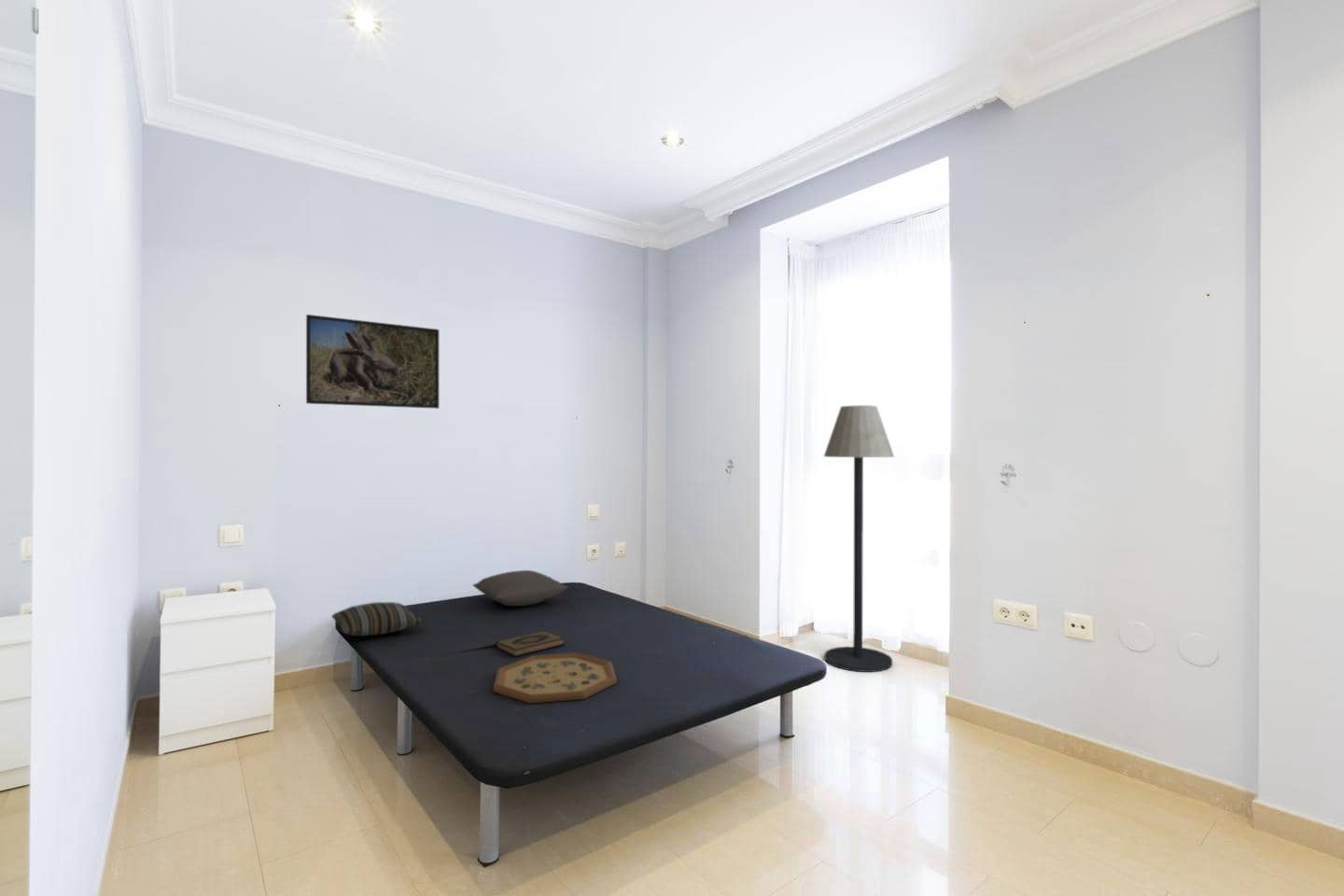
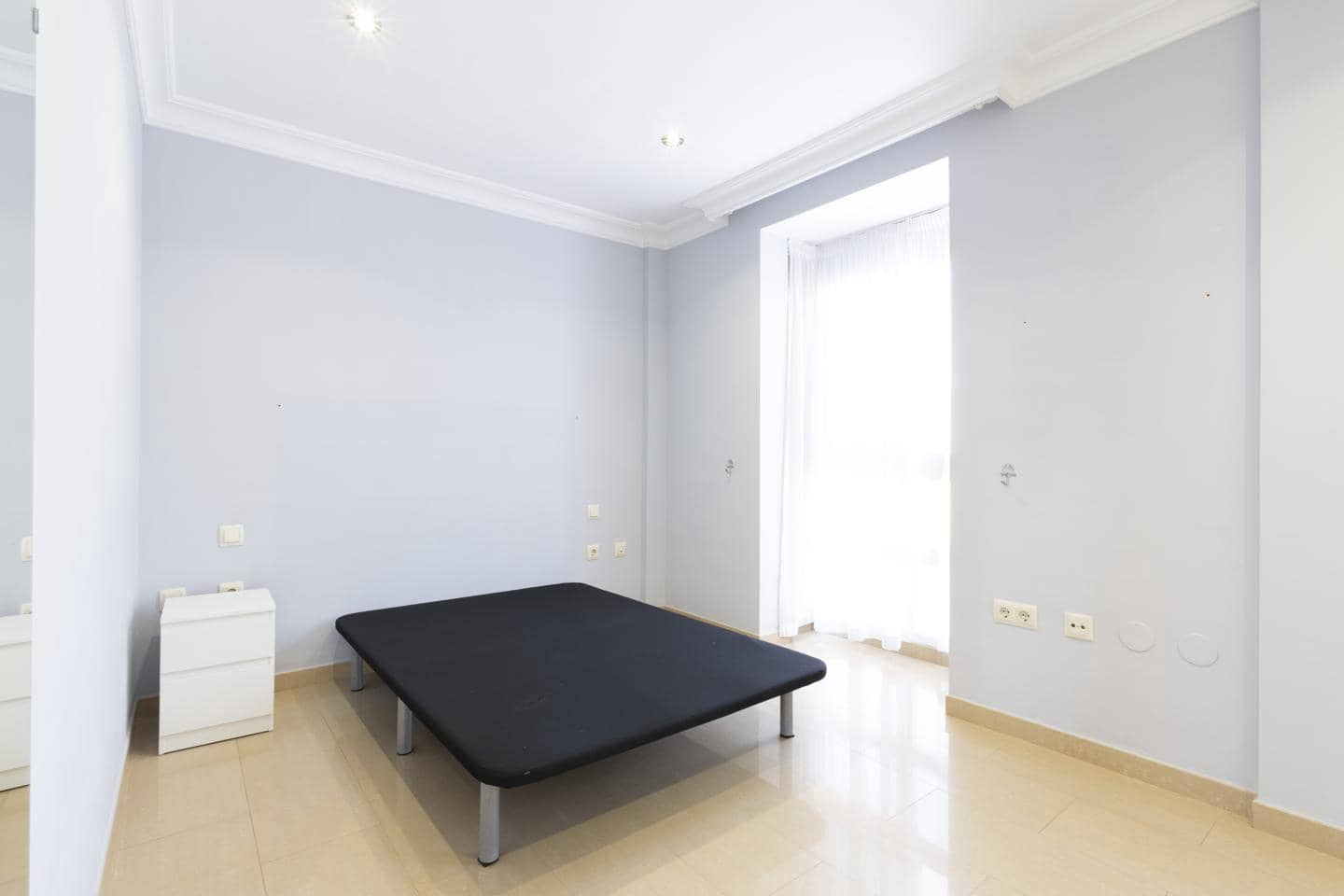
- pillow [330,601,422,637]
- decorative tray [493,652,618,704]
- pillow [471,569,569,607]
- hardback book [496,630,566,658]
- floor lamp [823,404,895,673]
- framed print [305,314,440,410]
